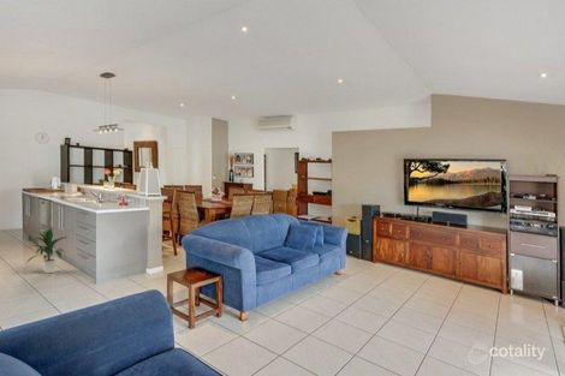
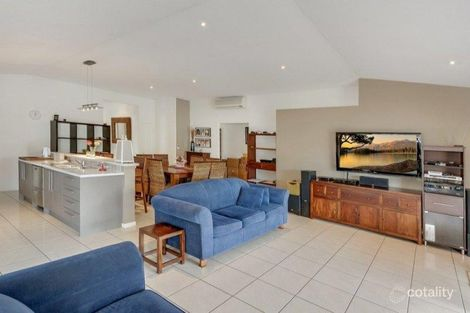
- indoor plant [25,226,67,274]
